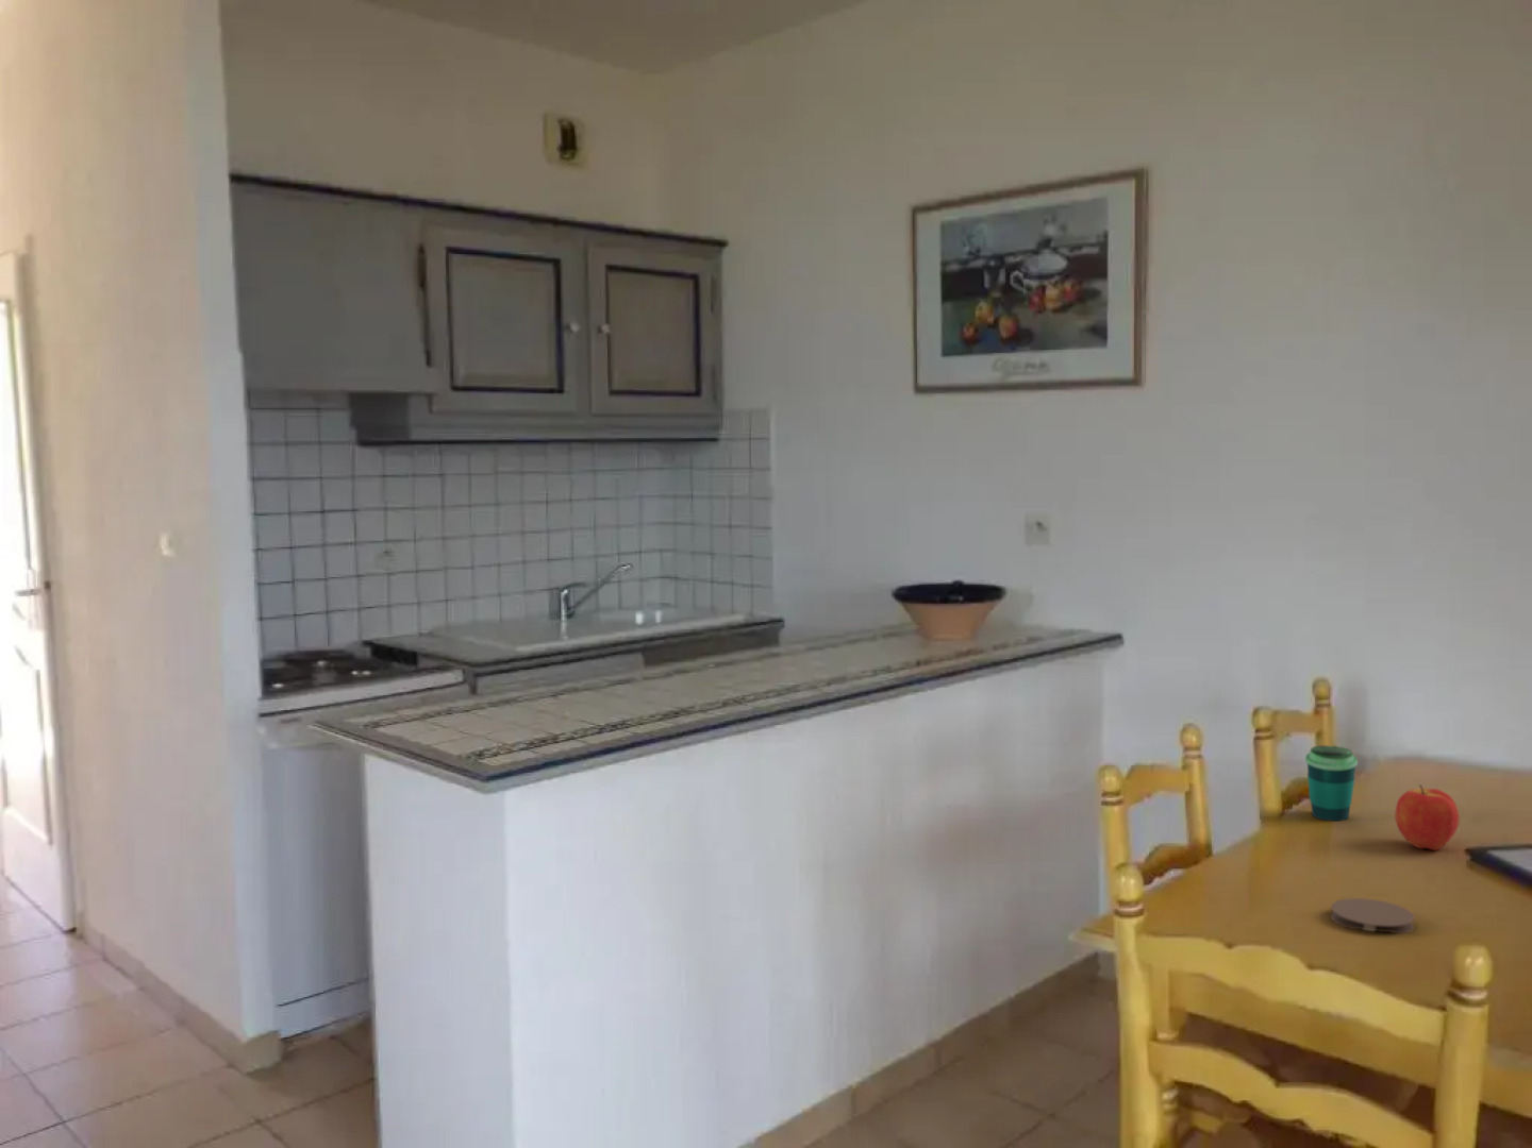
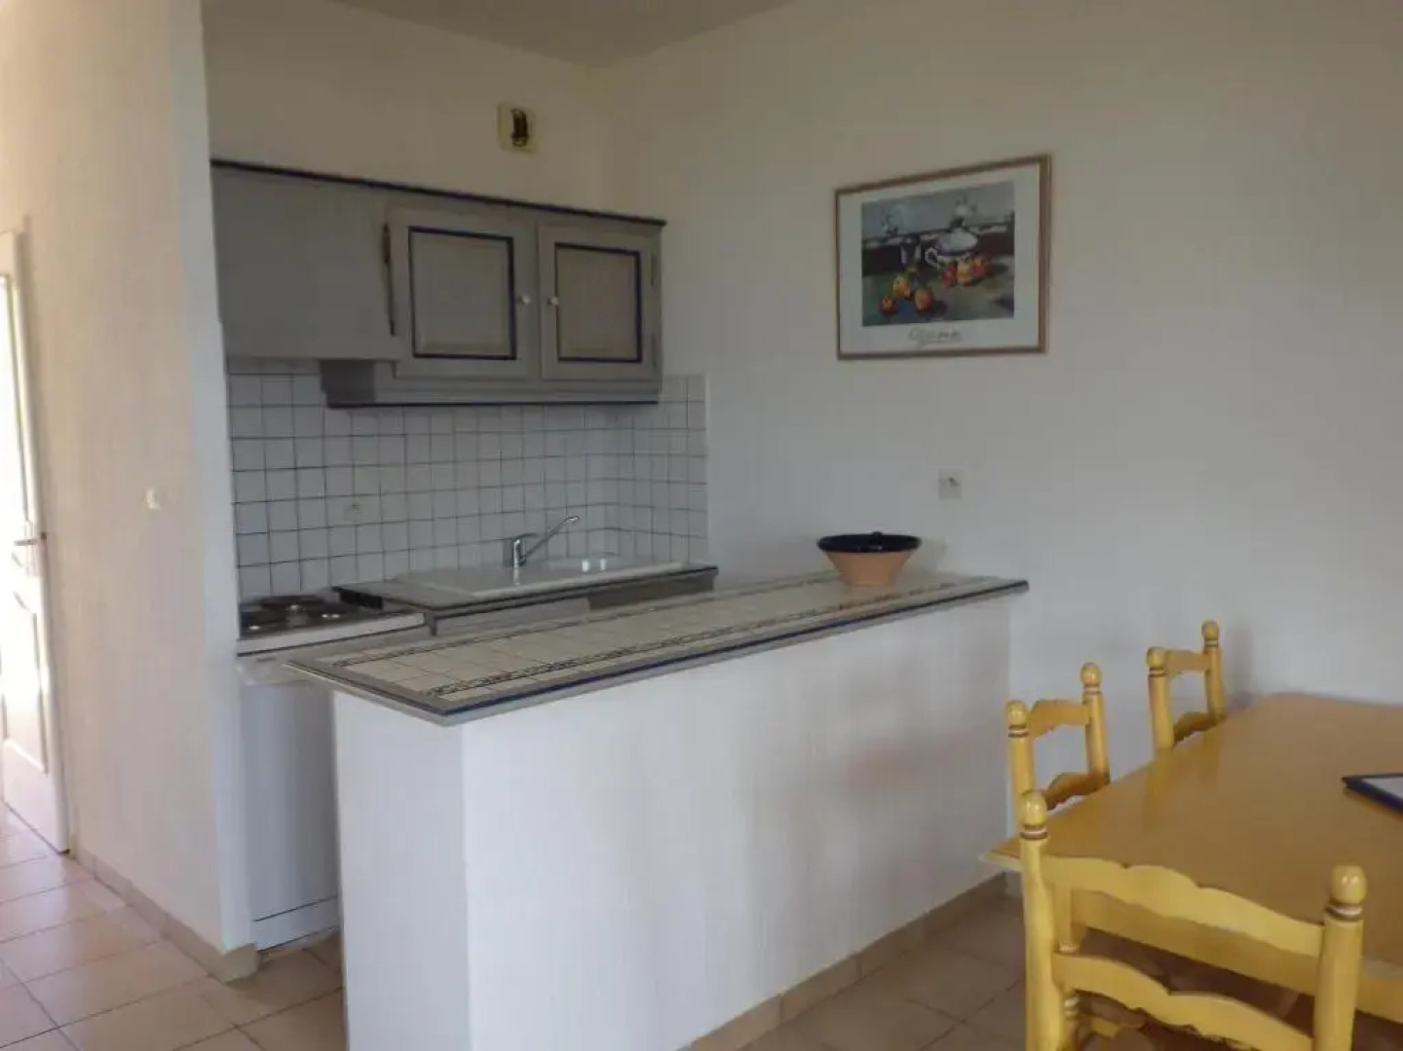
- coaster [1329,897,1415,936]
- cup [1304,744,1358,821]
- apple [1393,784,1460,851]
